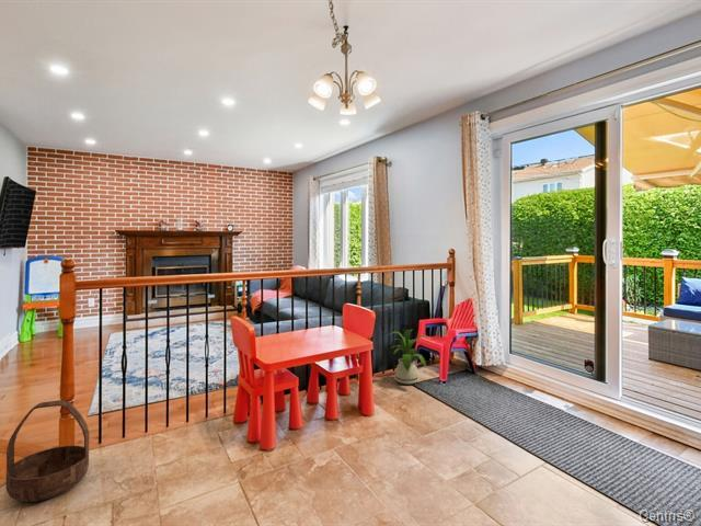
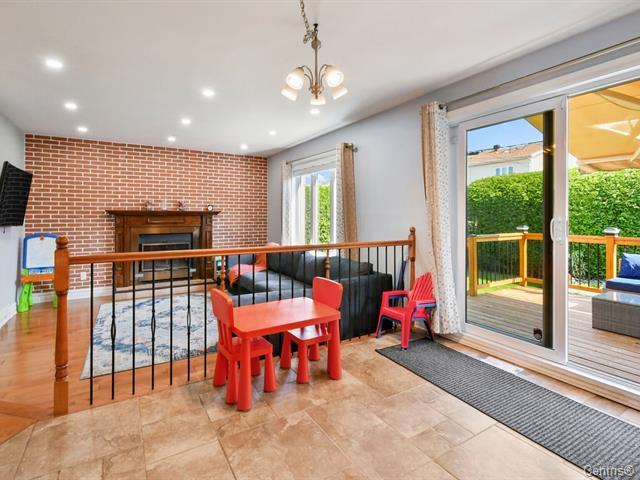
- house plant [386,329,433,385]
- basket [5,399,90,503]
